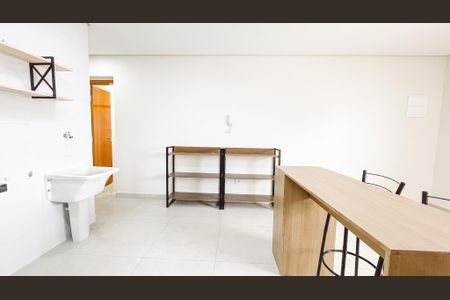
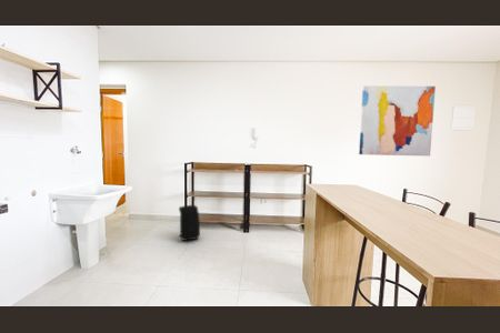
+ backpack [178,204,201,242]
+ wall art [358,84,437,158]
